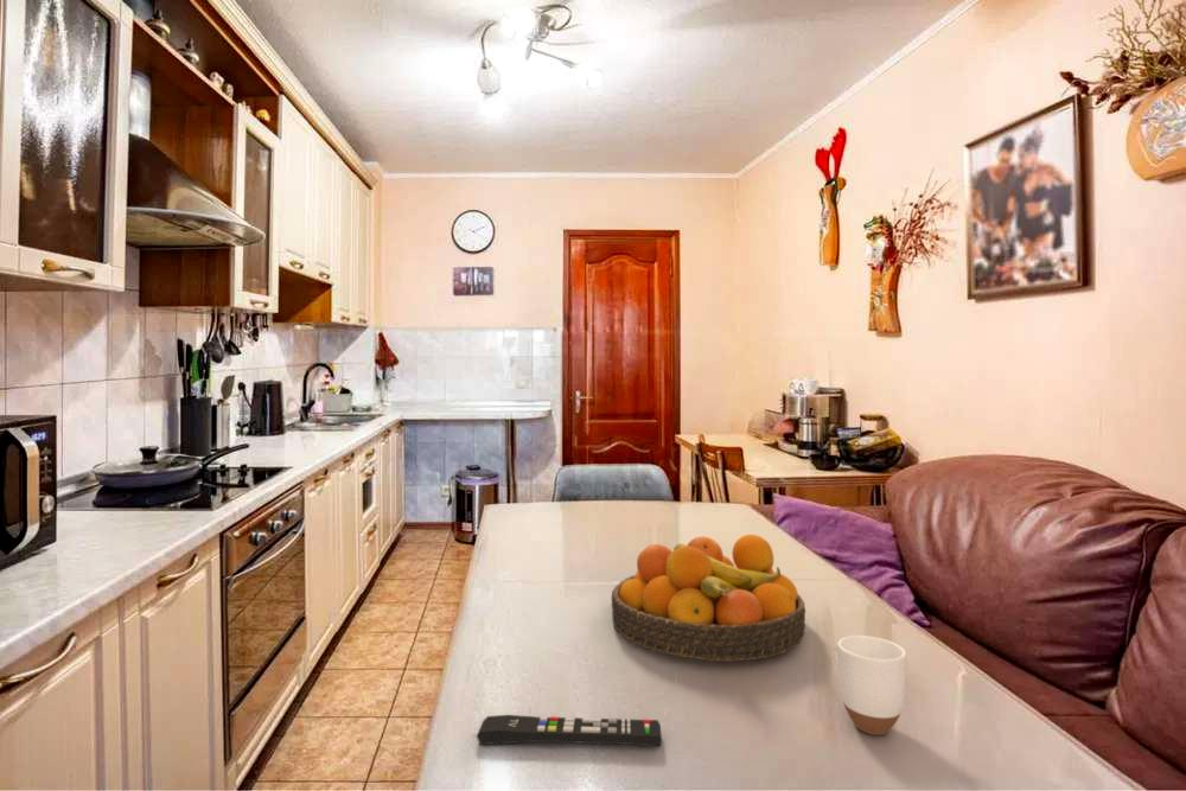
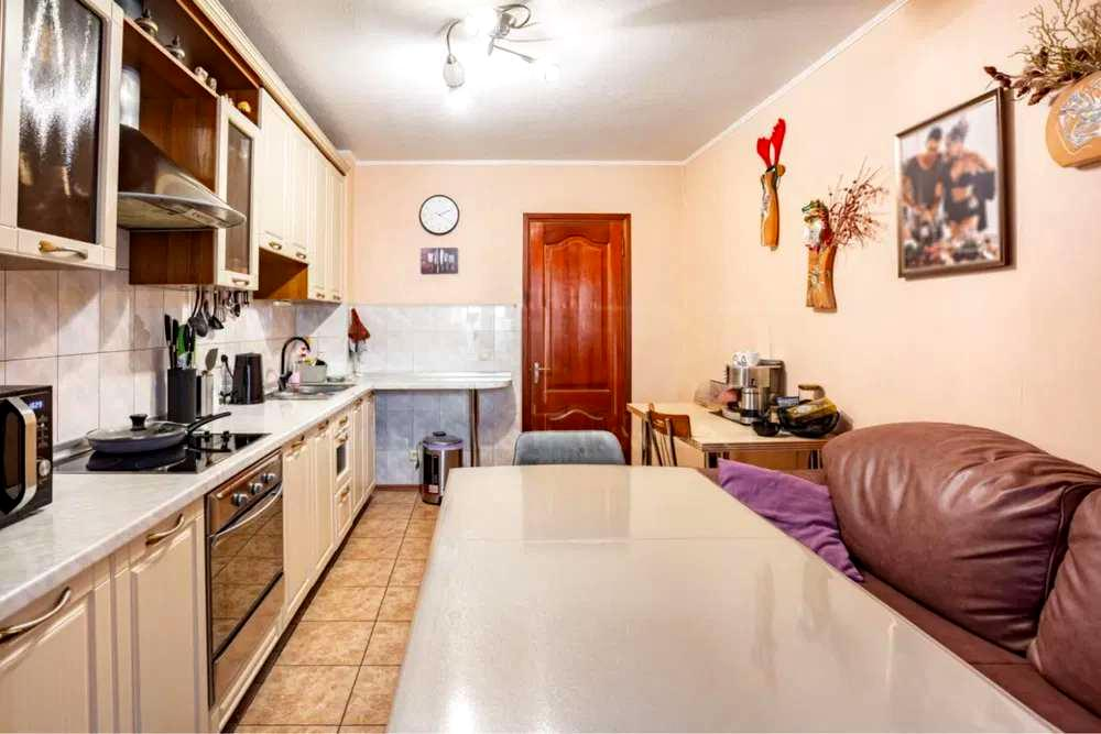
- fruit bowl [611,534,806,663]
- remote control [476,714,663,747]
- mug [833,634,907,736]
